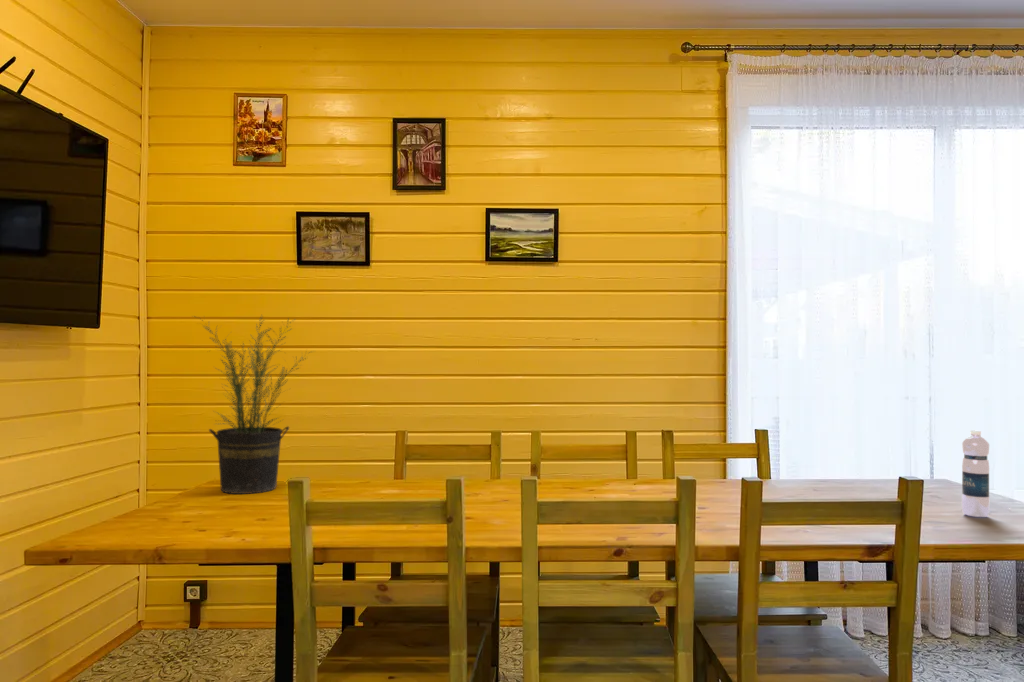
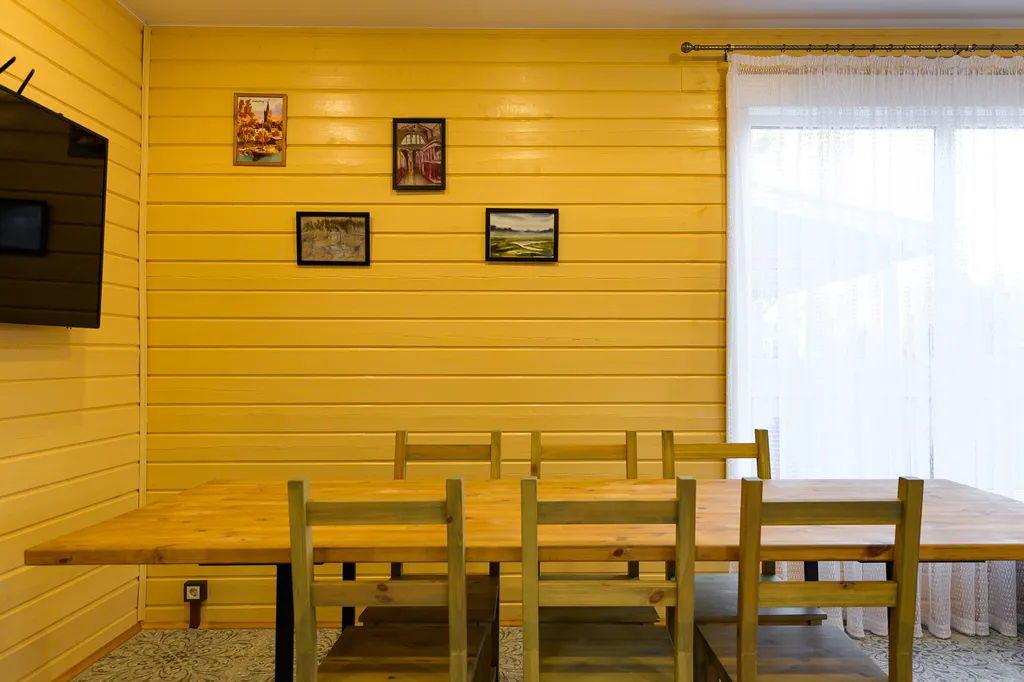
- potted plant [192,315,316,495]
- water bottle [961,429,990,518]
